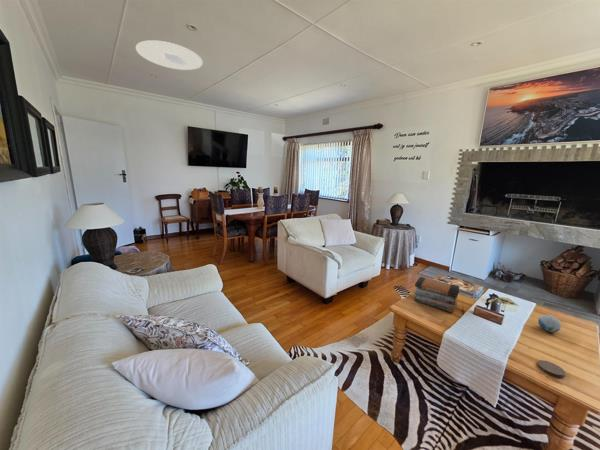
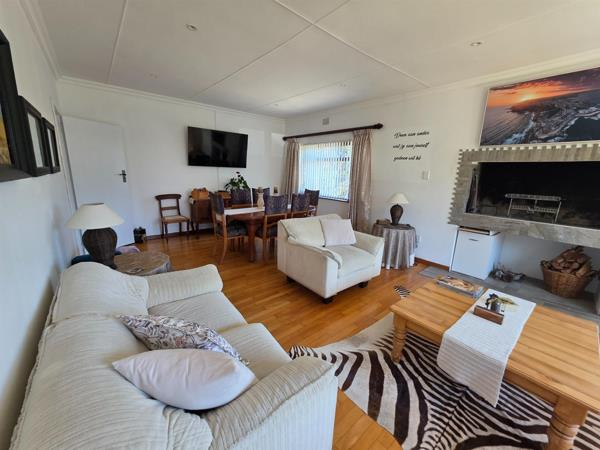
- ceiling light [135,39,204,71]
- coaster [537,359,567,379]
- book stack [413,276,461,314]
- decorative orb [537,314,562,333]
